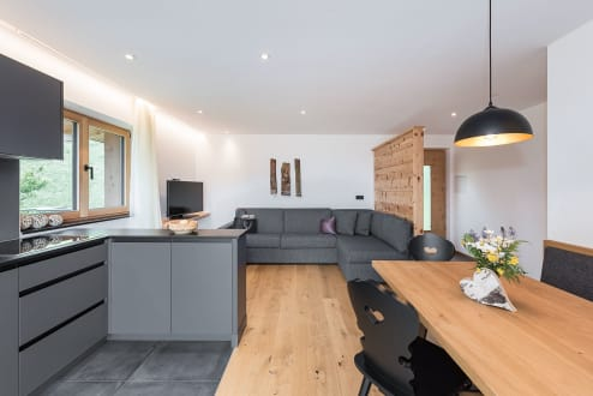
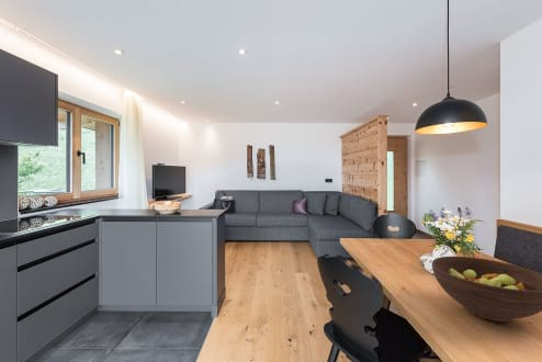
+ fruit bowl [431,256,542,323]
